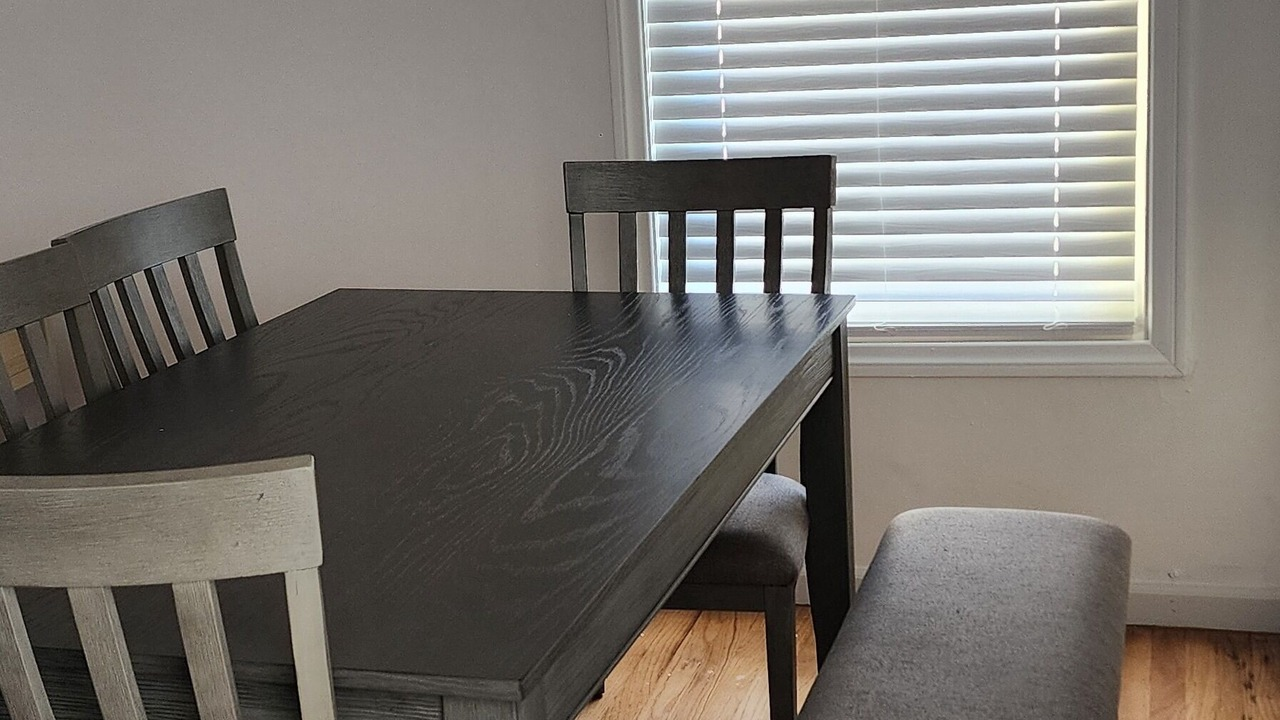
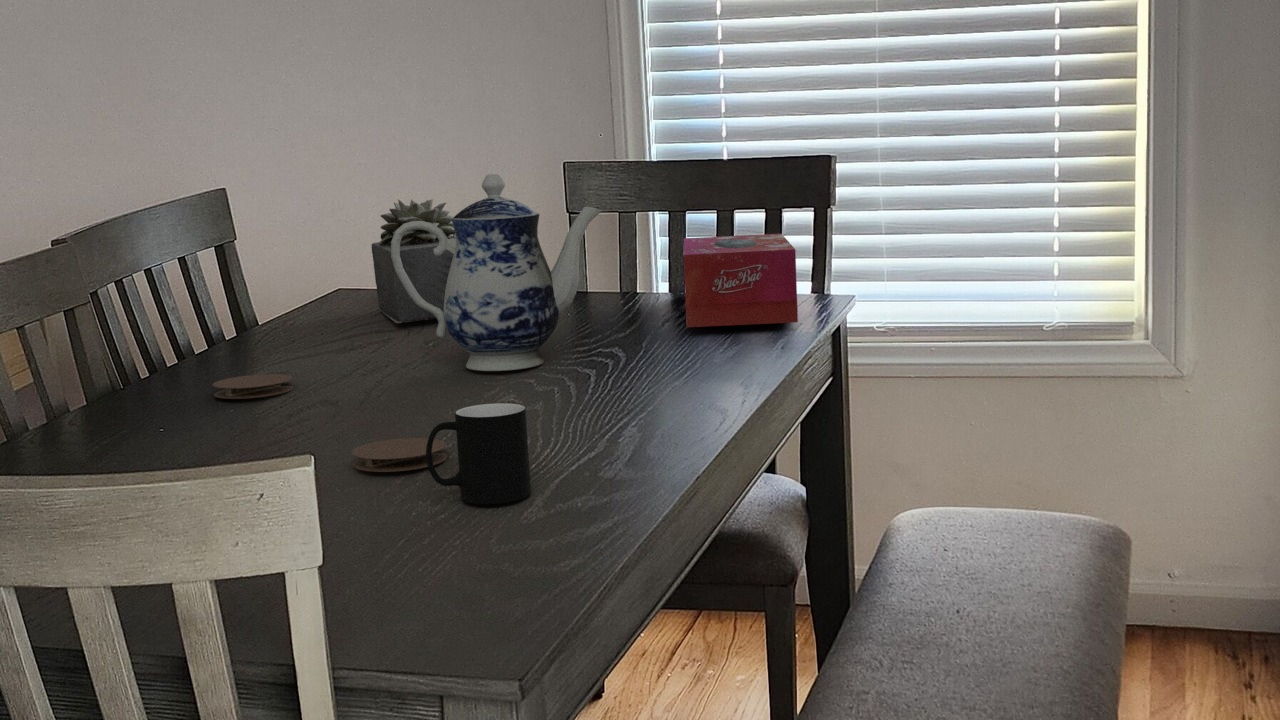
+ coaster [212,373,294,400]
+ succulent plant [371,198,456,324]
+ tissue box [682,233,799,328]
+ teapot [391,173,602,372]
+ coaster [351,437,448,473]
+ cup [426,402,532,505]
